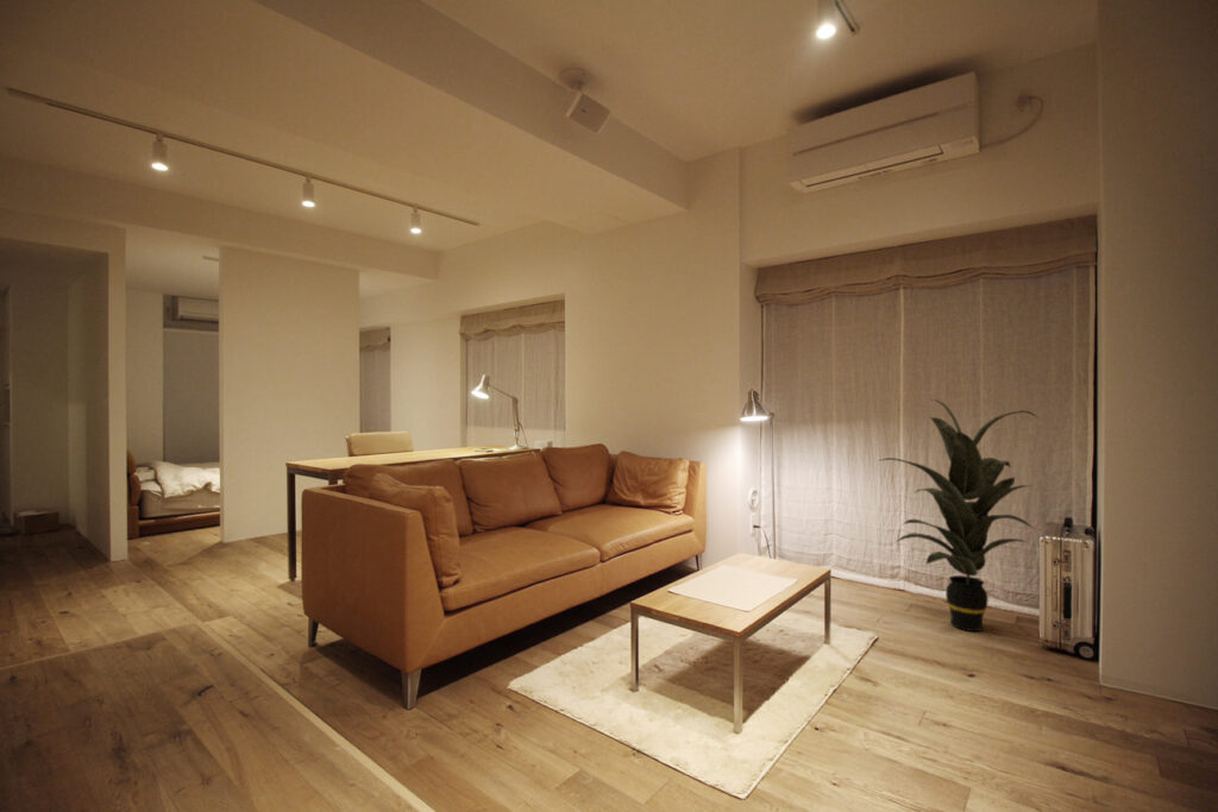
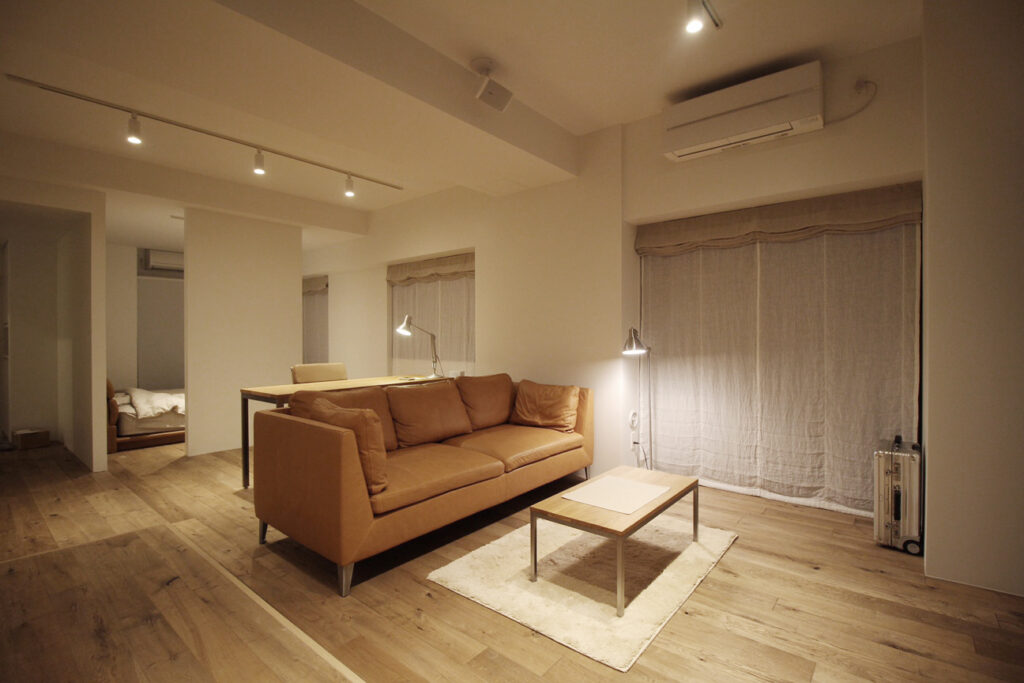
- indoor plant [875,398,1038,632]
